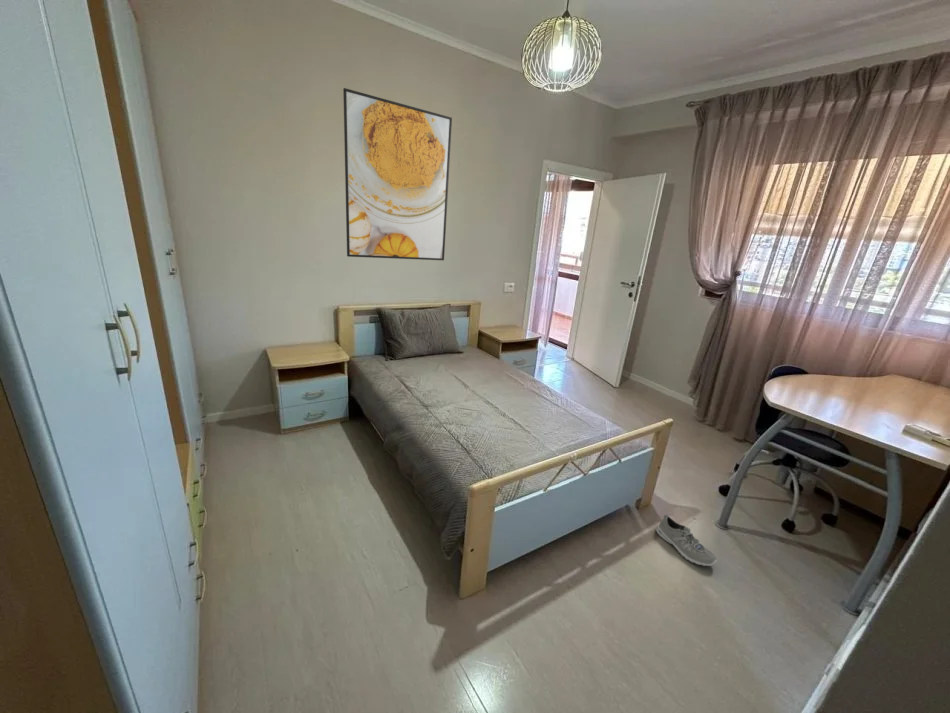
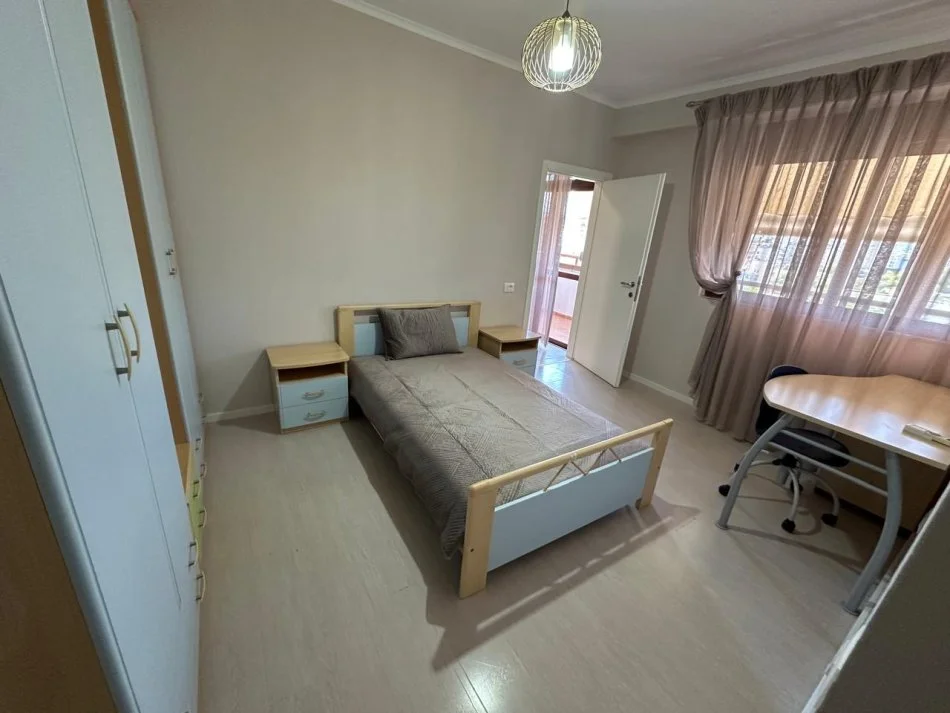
- sneaker [655,513,718,567]
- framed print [342,87,453,261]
